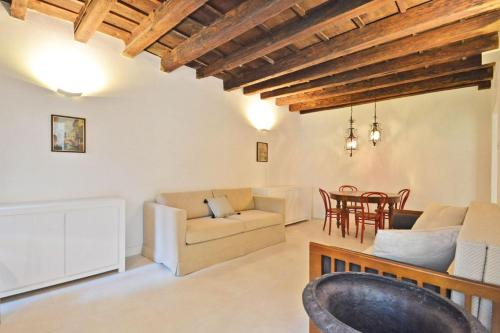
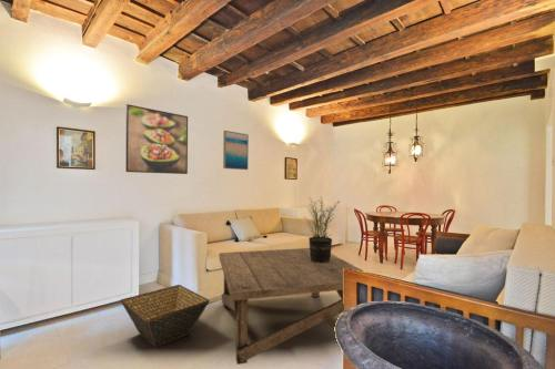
+ wall art [222,130,250,171]
+ potted plant [303,196,341,264]
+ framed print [124,103,189,175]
+ basket [120,284,211,349]
+ coffee table [218,247,367,366]
